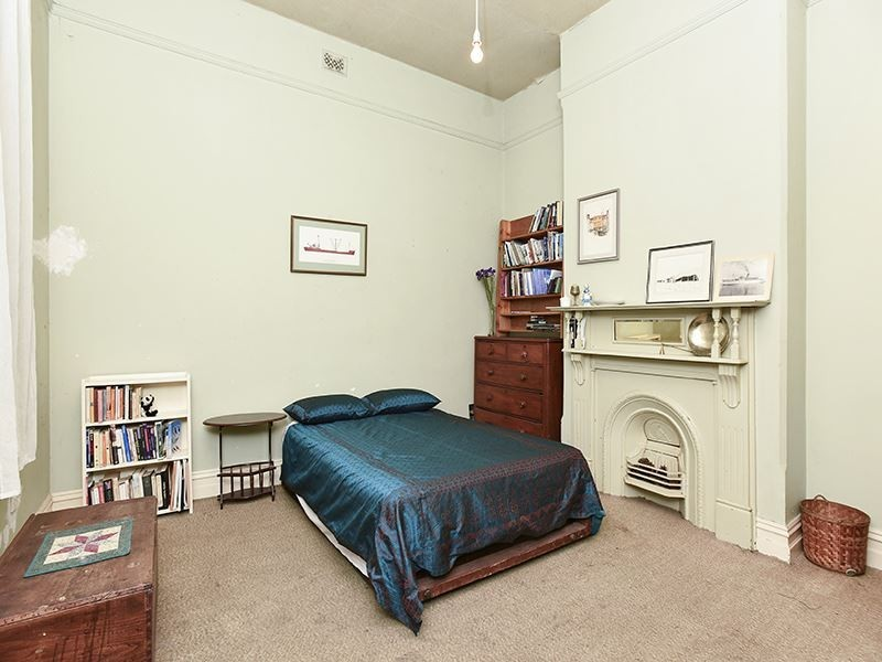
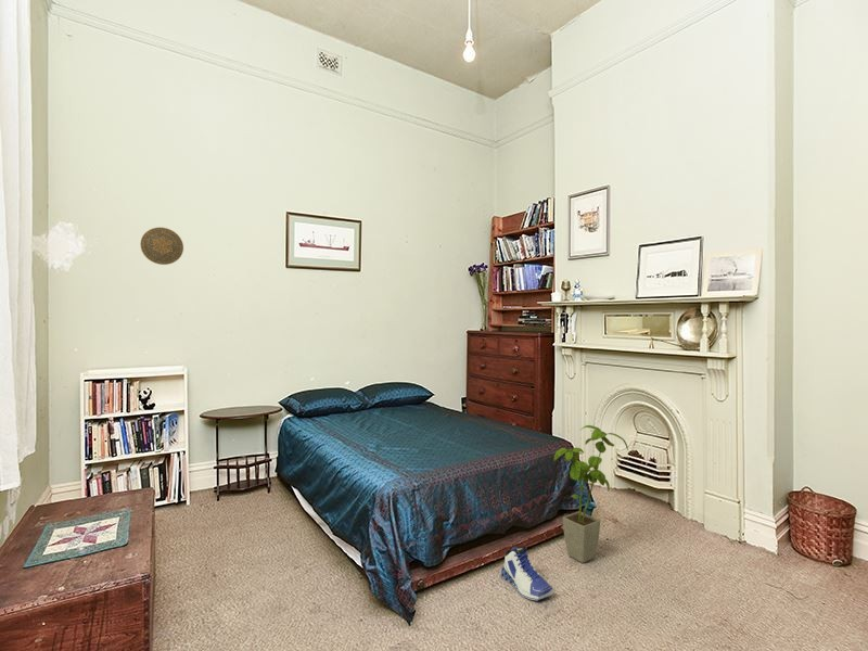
+ house plant [553,424,629,564]
+ sneaker [500,545,554,601]
+ decorative plate [139,227,184,266]
